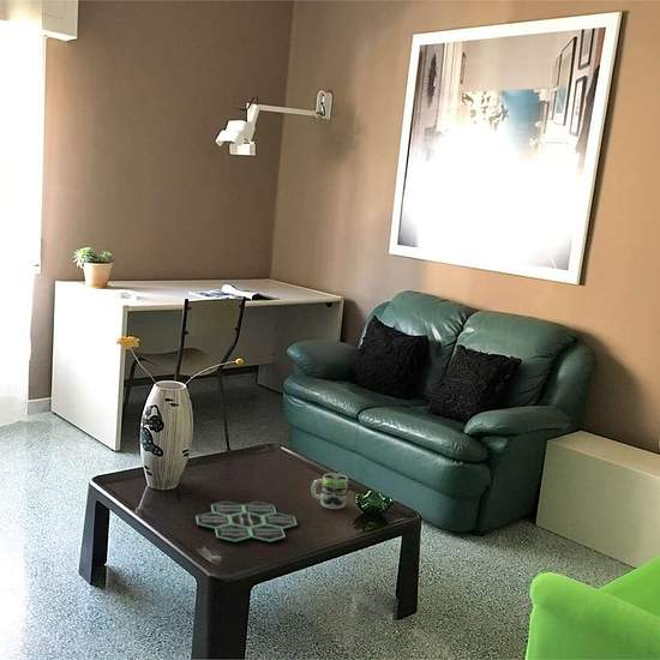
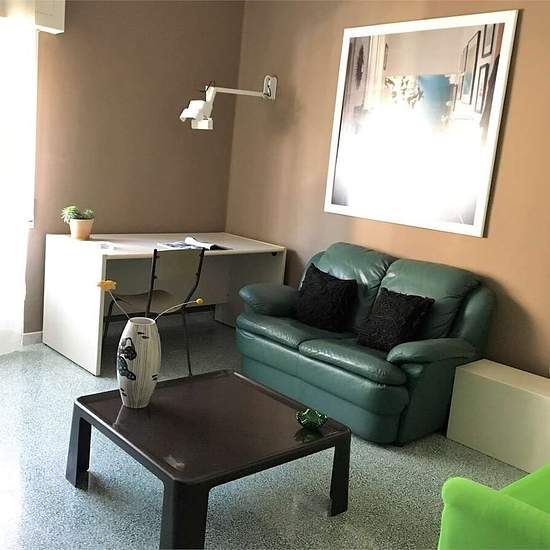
- mug [310,472,349,510]
- board game [194,500,299,544]
